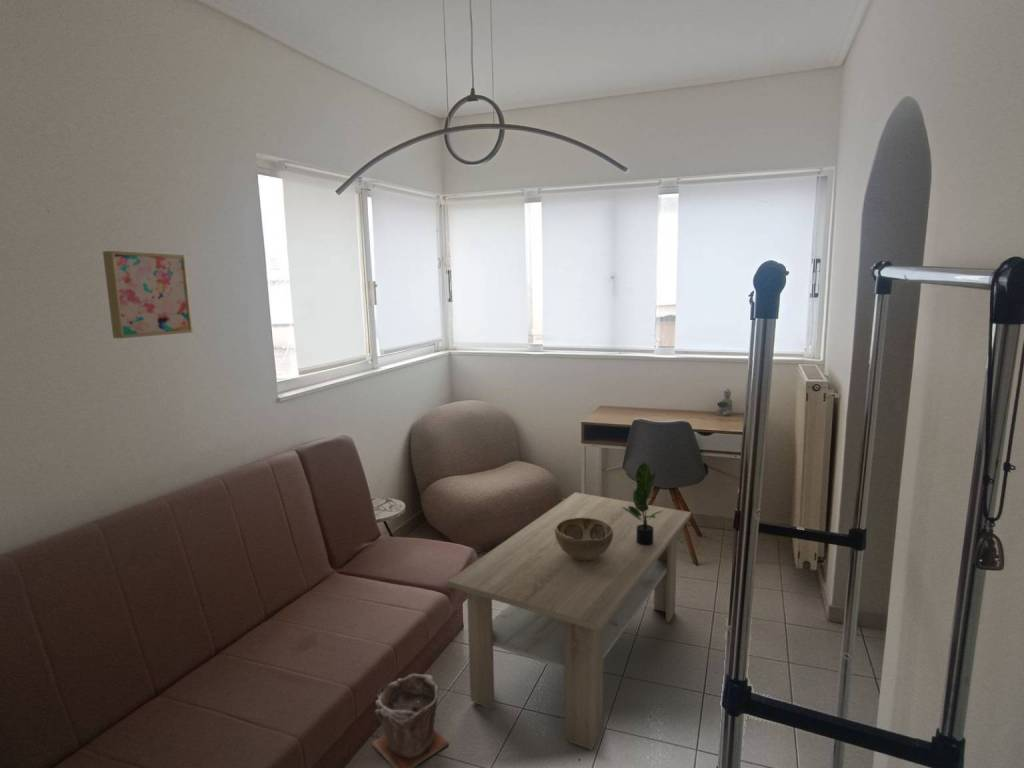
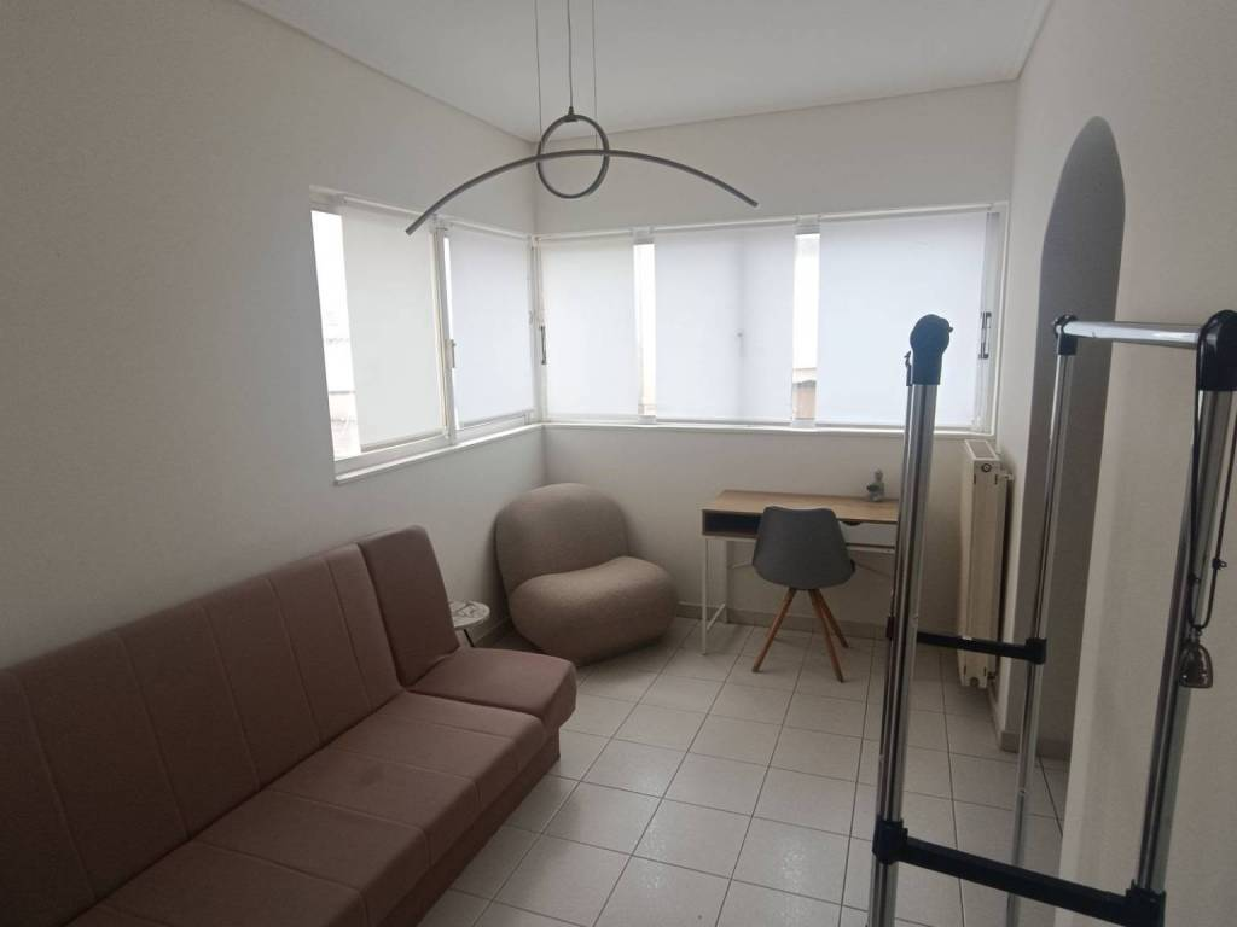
- plant pot [371,673,450,768]
- potted plant [622,461,663,546]
- wall art [102,250,194,339]
- coffee table [447,491,692,751]
- decorative bowl [555,518,613,560]
